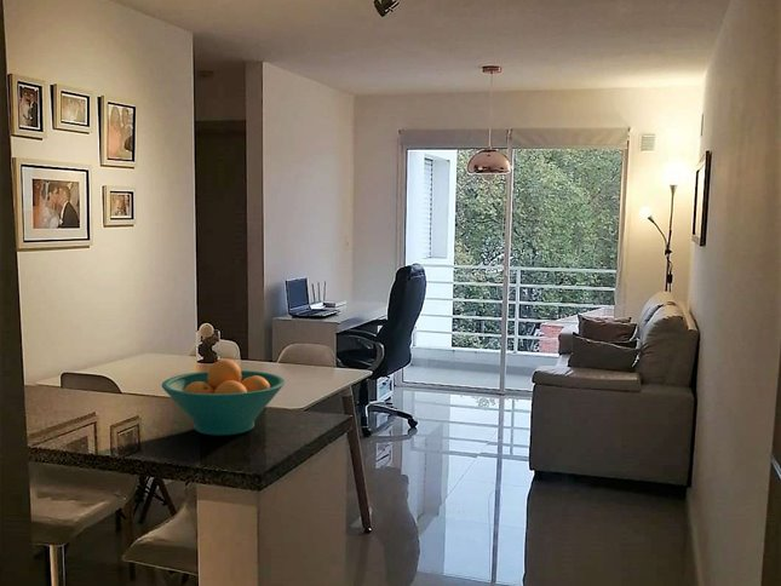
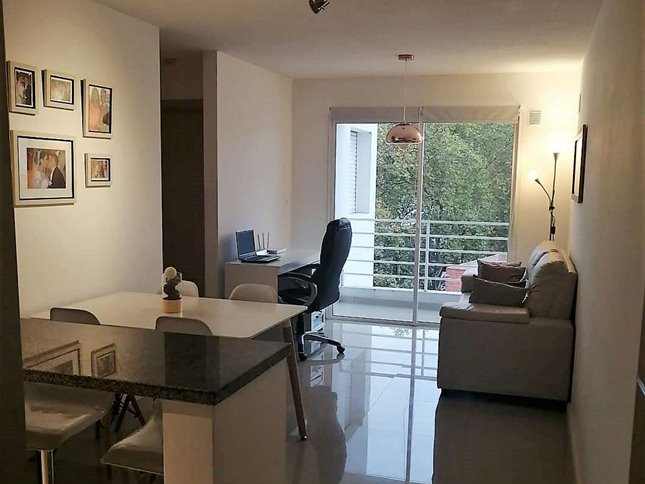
- fruit bowl [161,358,286,437]
